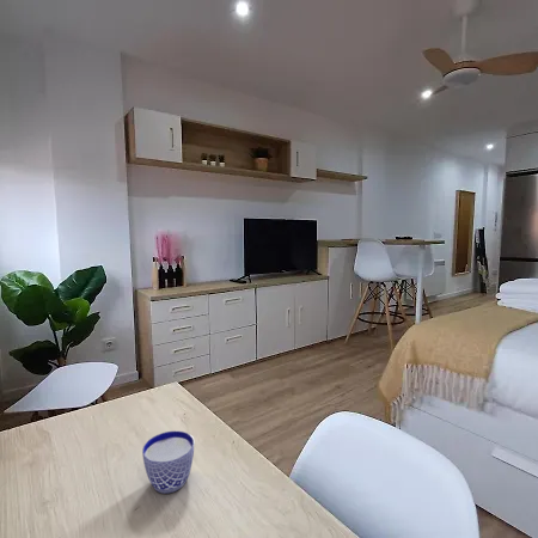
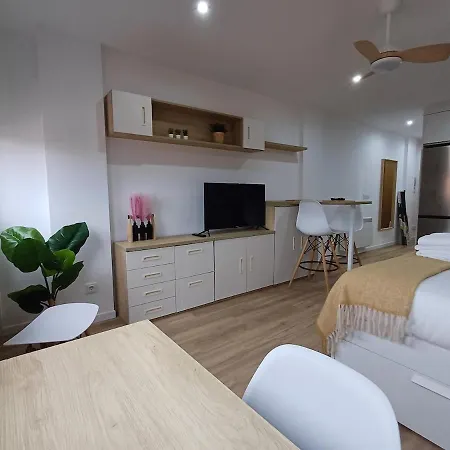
- cup [141,429,196,495]
